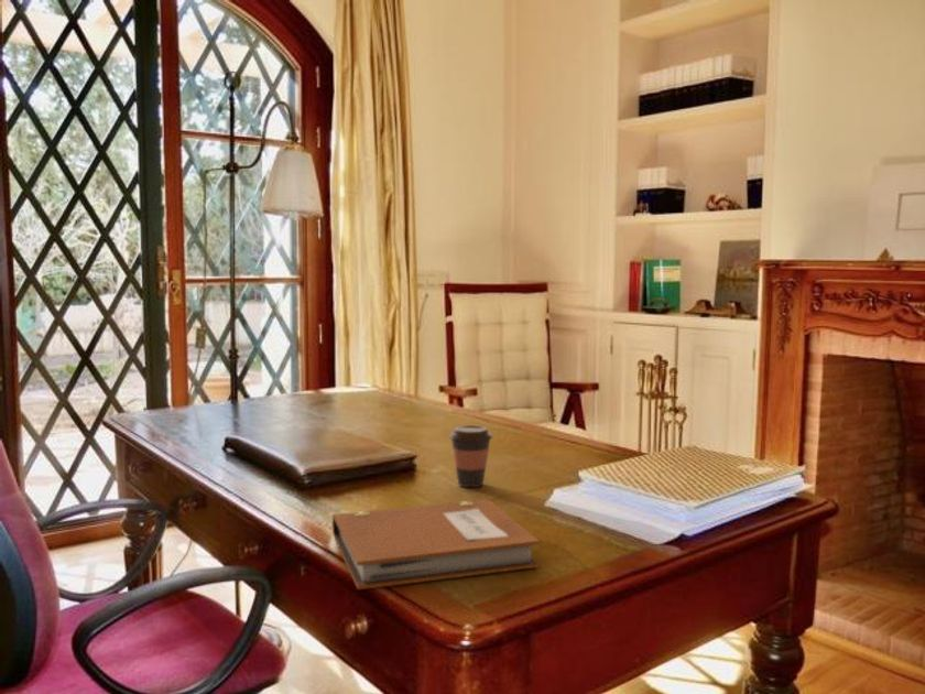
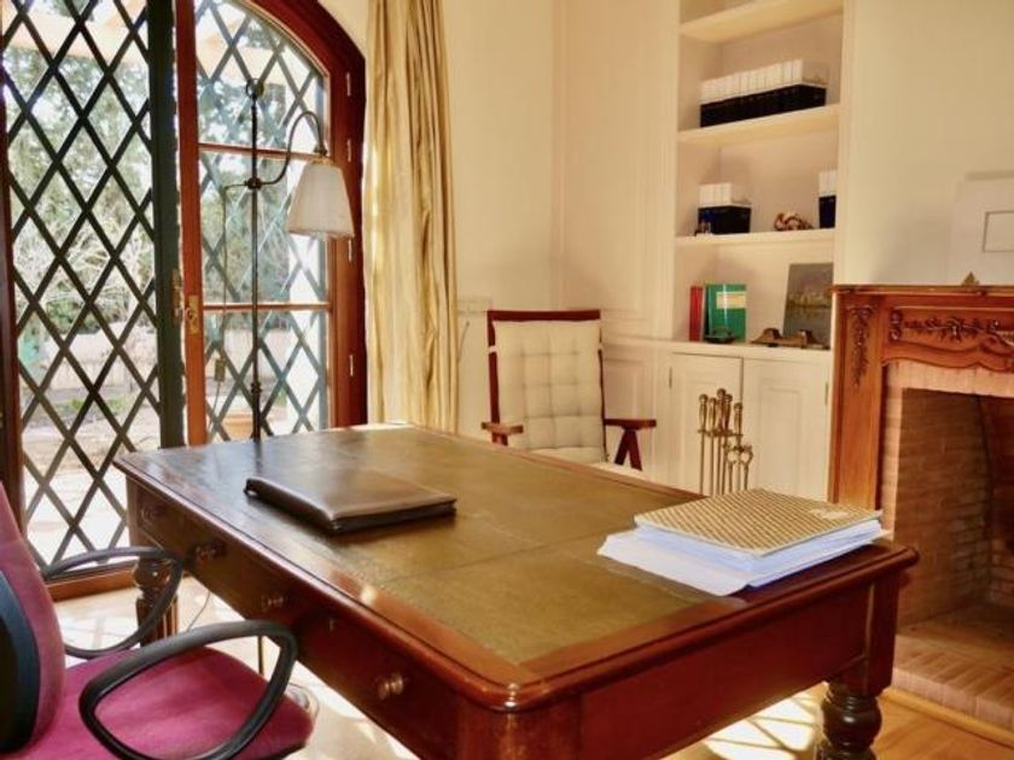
- coffee cup [448,424,494,488]
- notebook [331,499,541,590]
